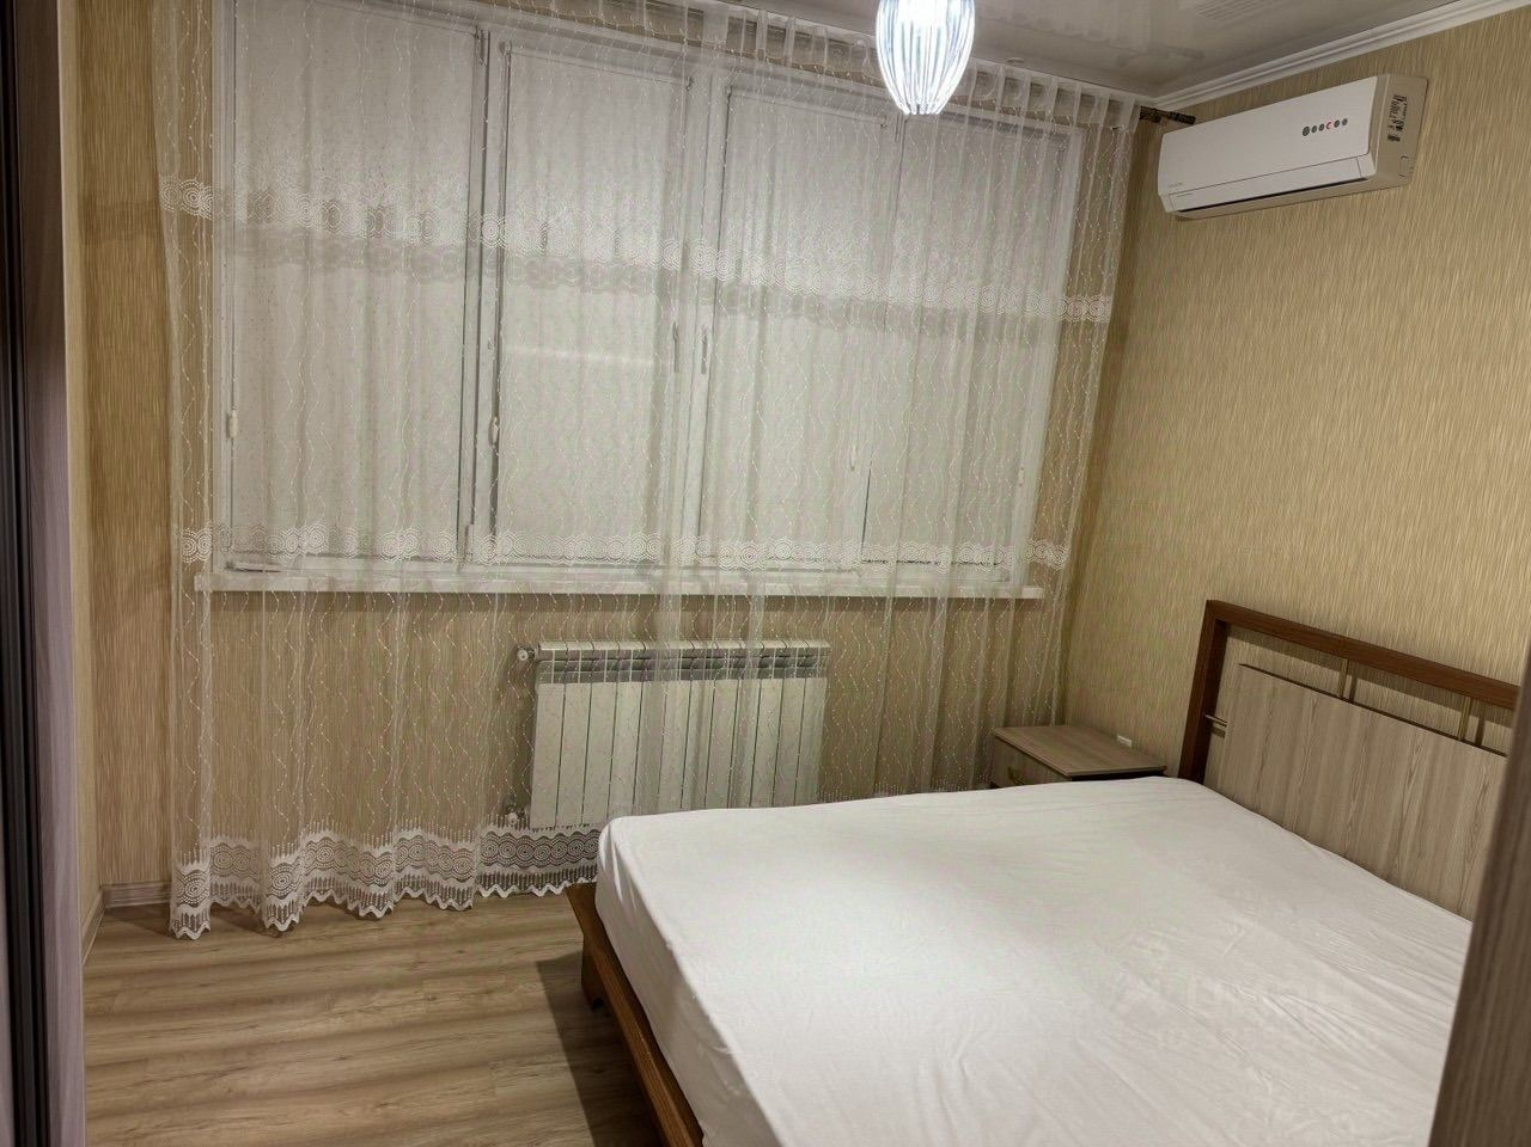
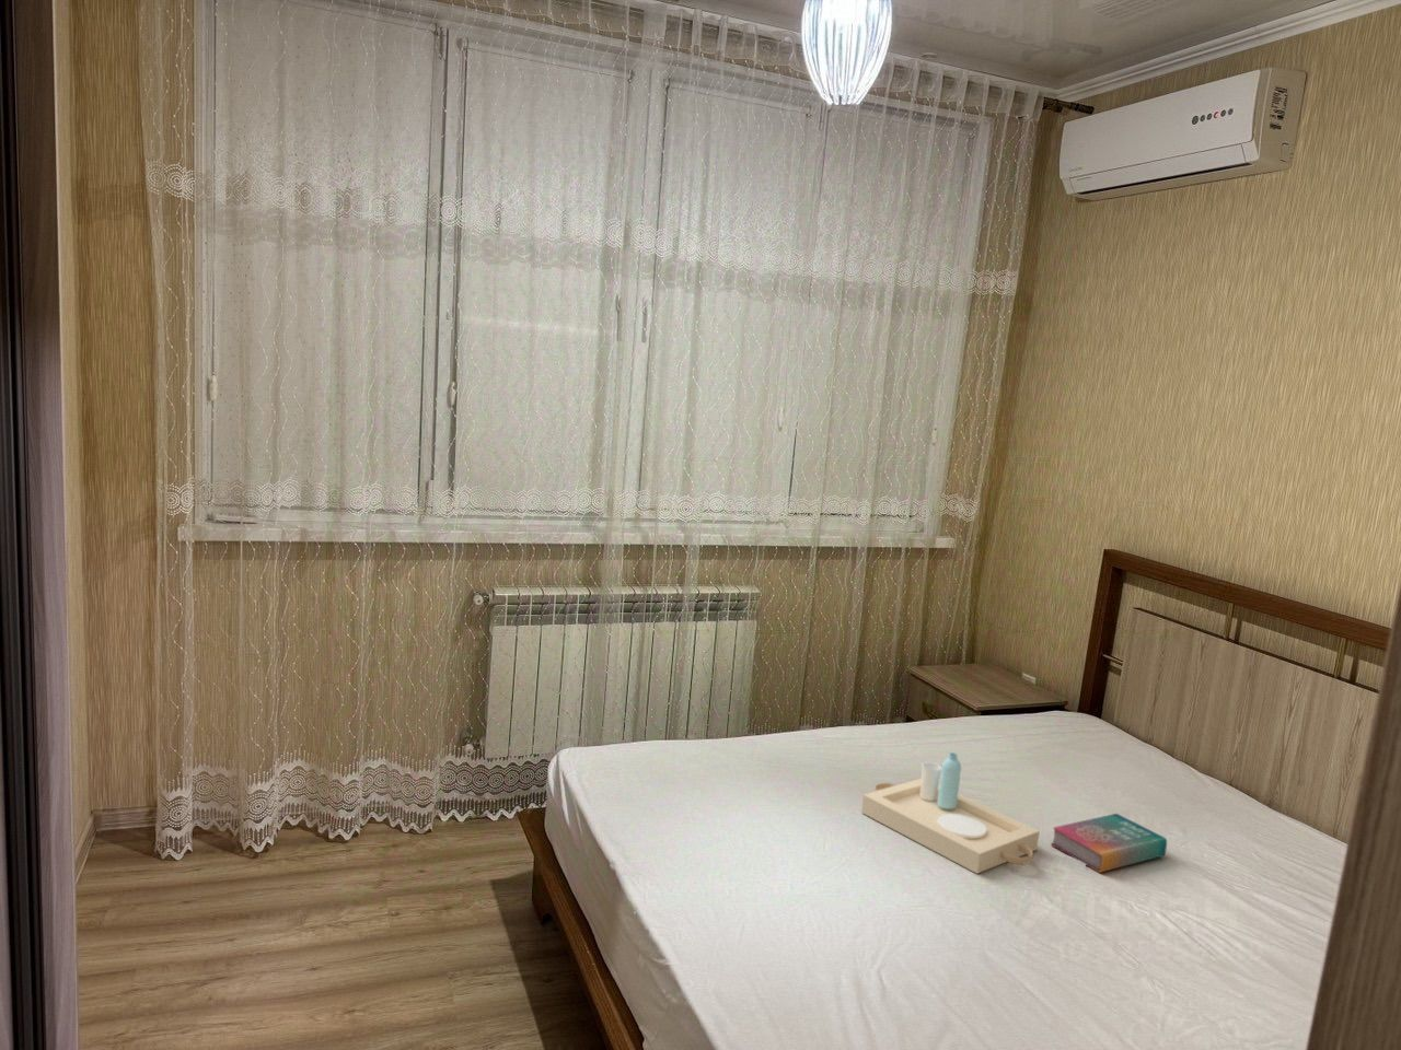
+ serving tray [860,751,1041,875]
+ book [1050,813,1168,874]
